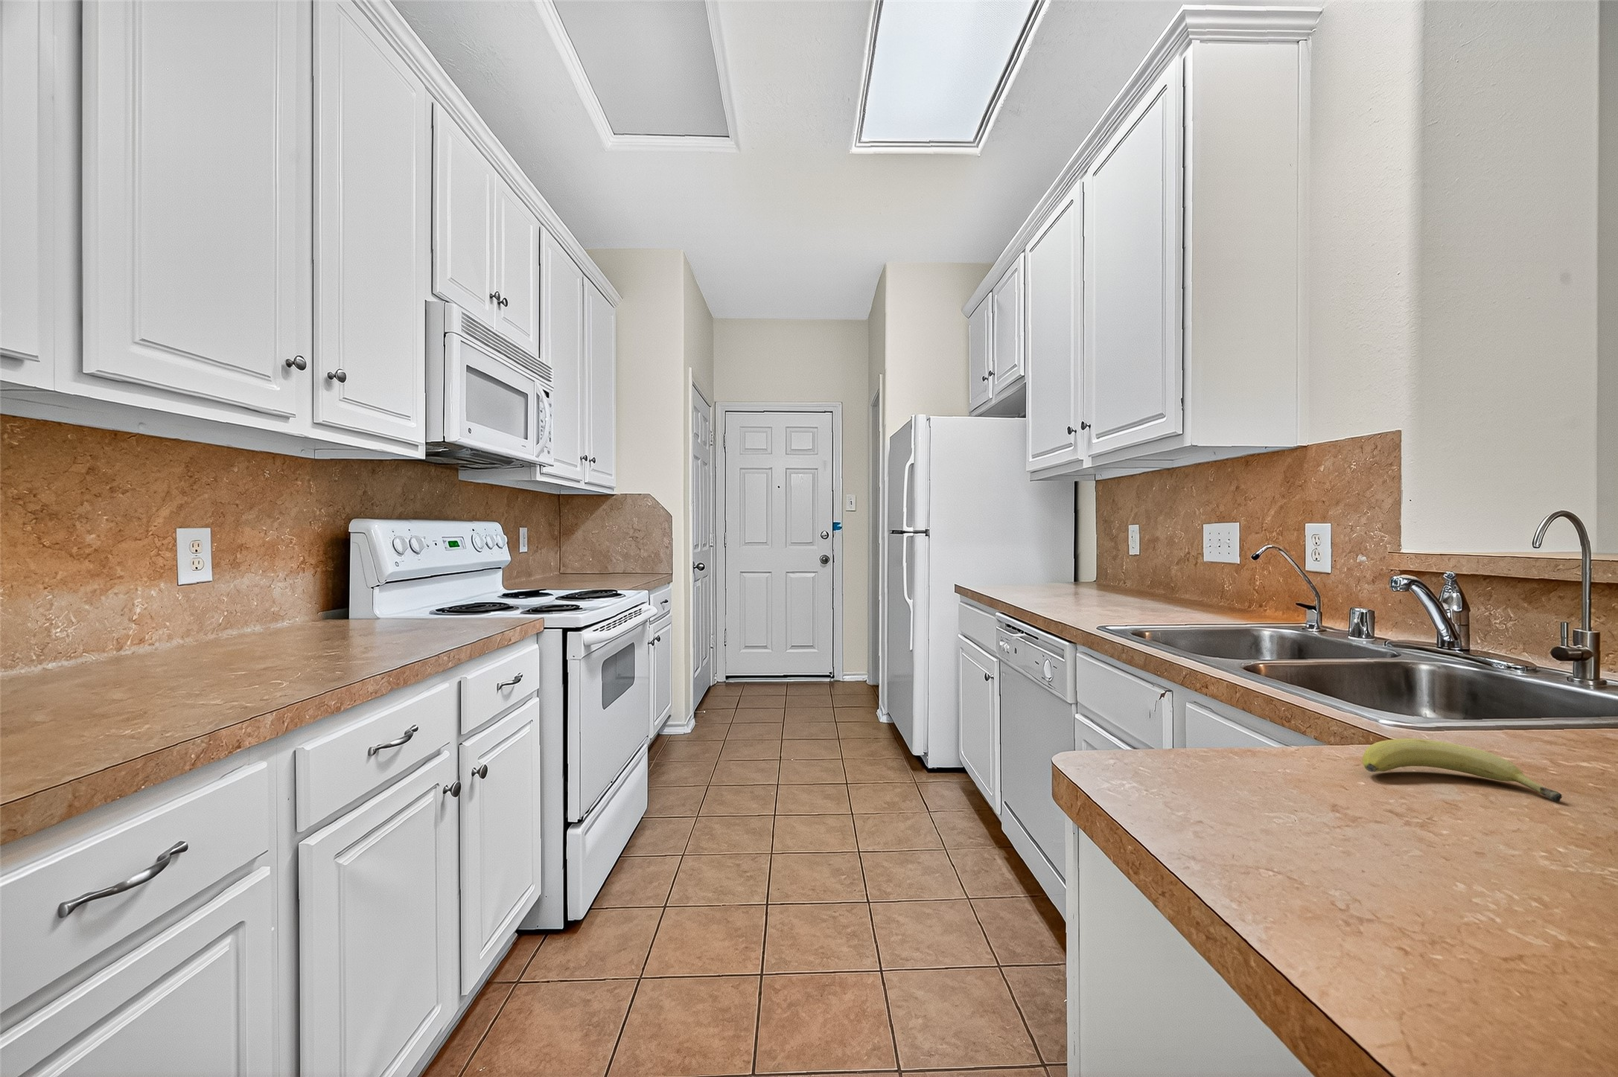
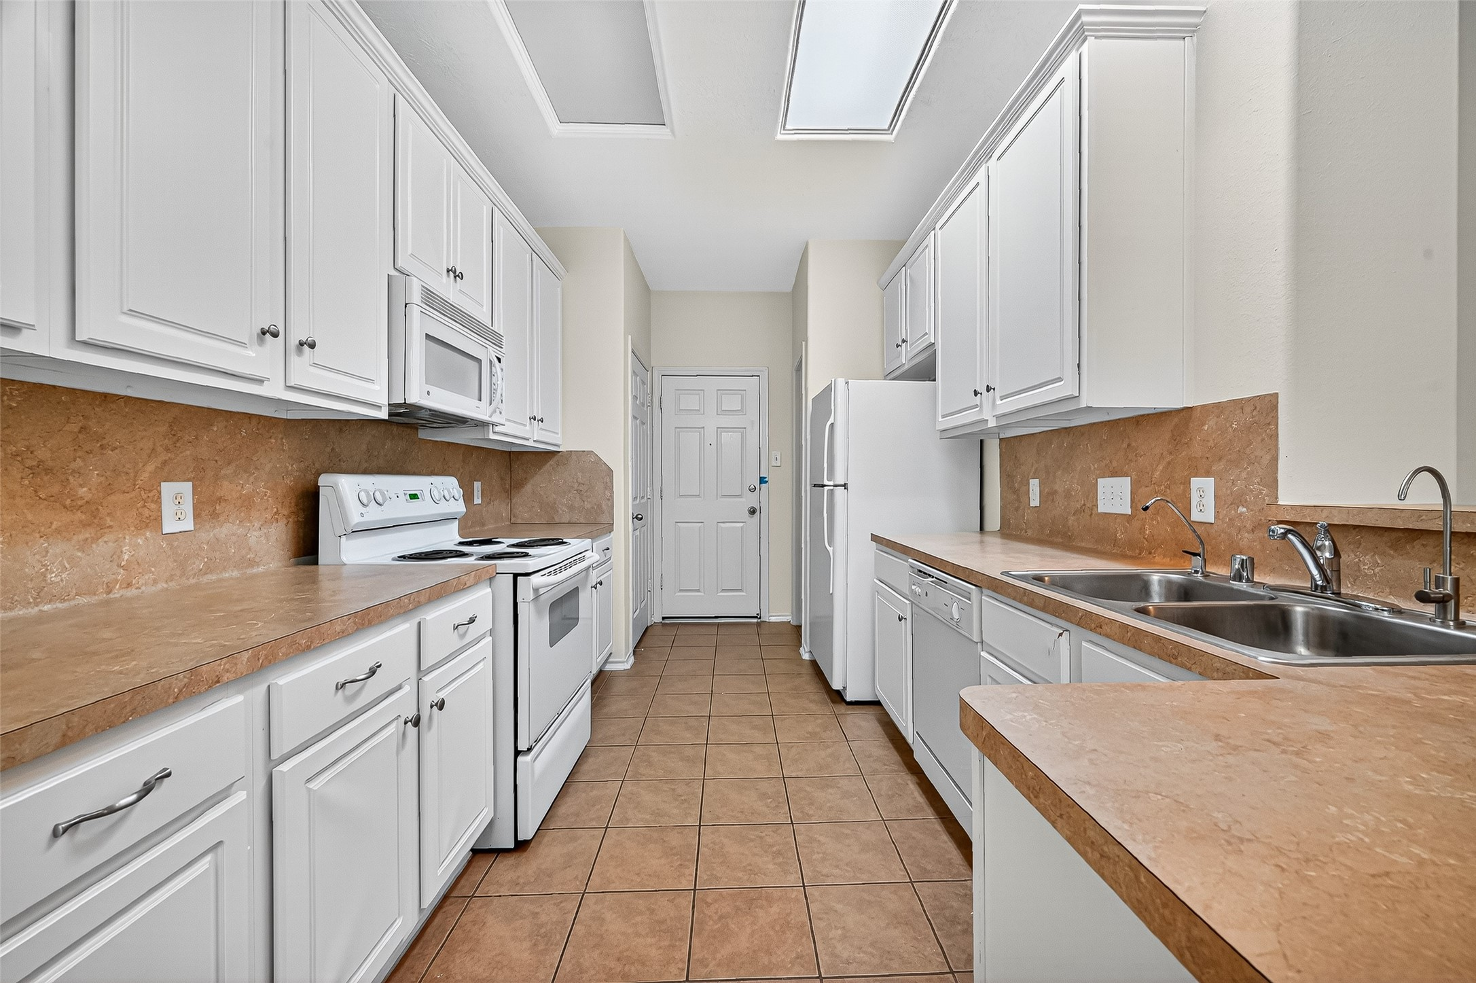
- fruit [1362,738,1563,803]
